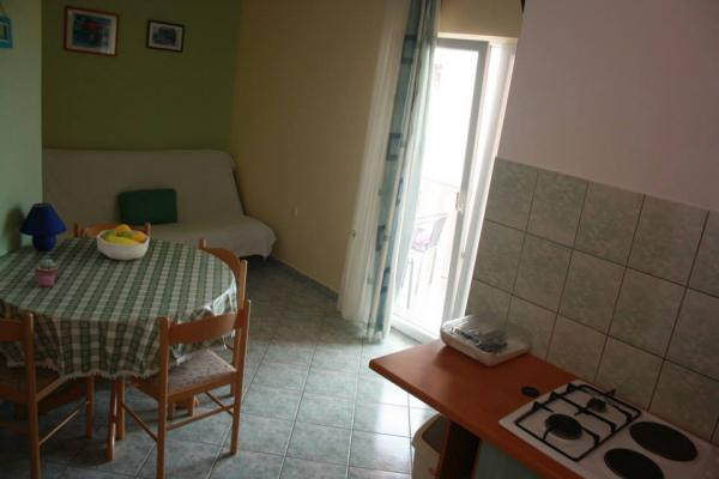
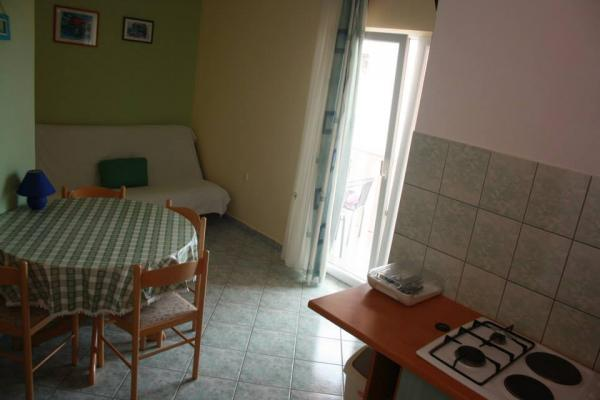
- fruit bowl [96,223,151,262]
- potted succulent [34,257,59,289]
